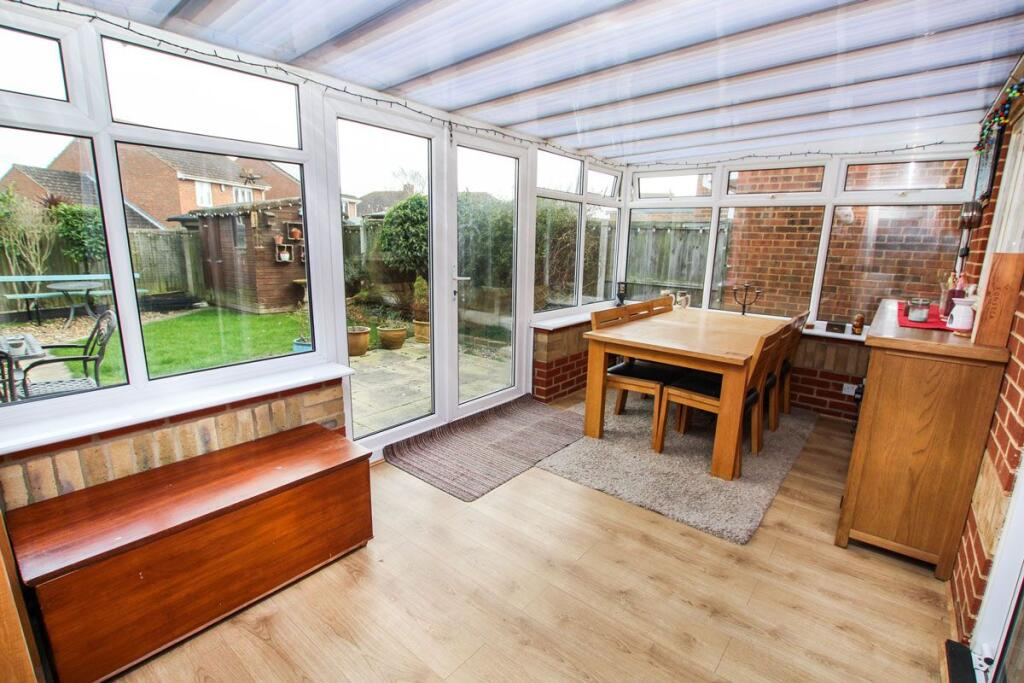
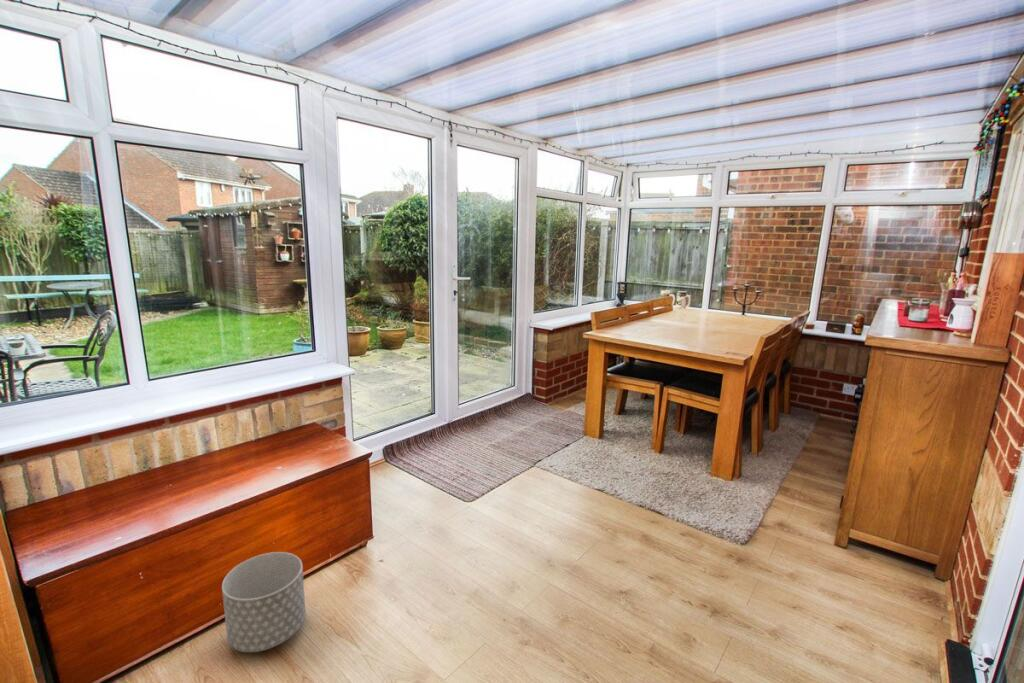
+ planter [221,551,307,653]
